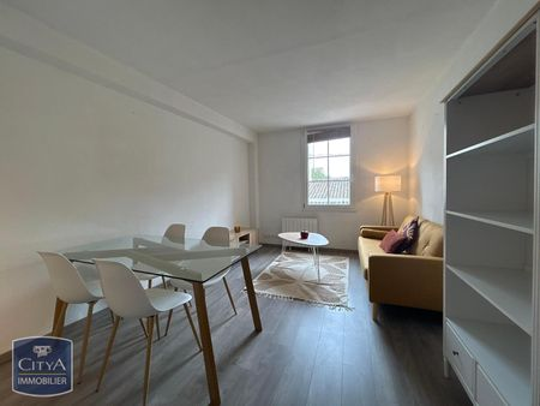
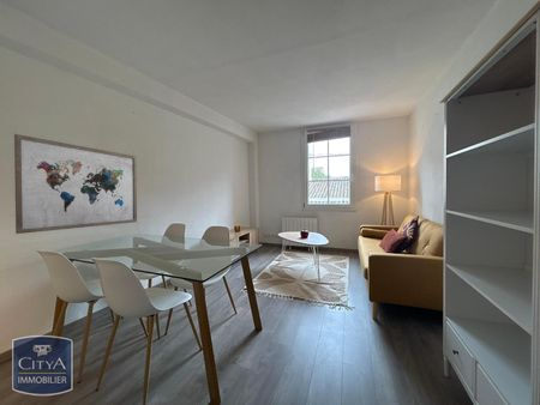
+ wall art [13,133,138,235]
